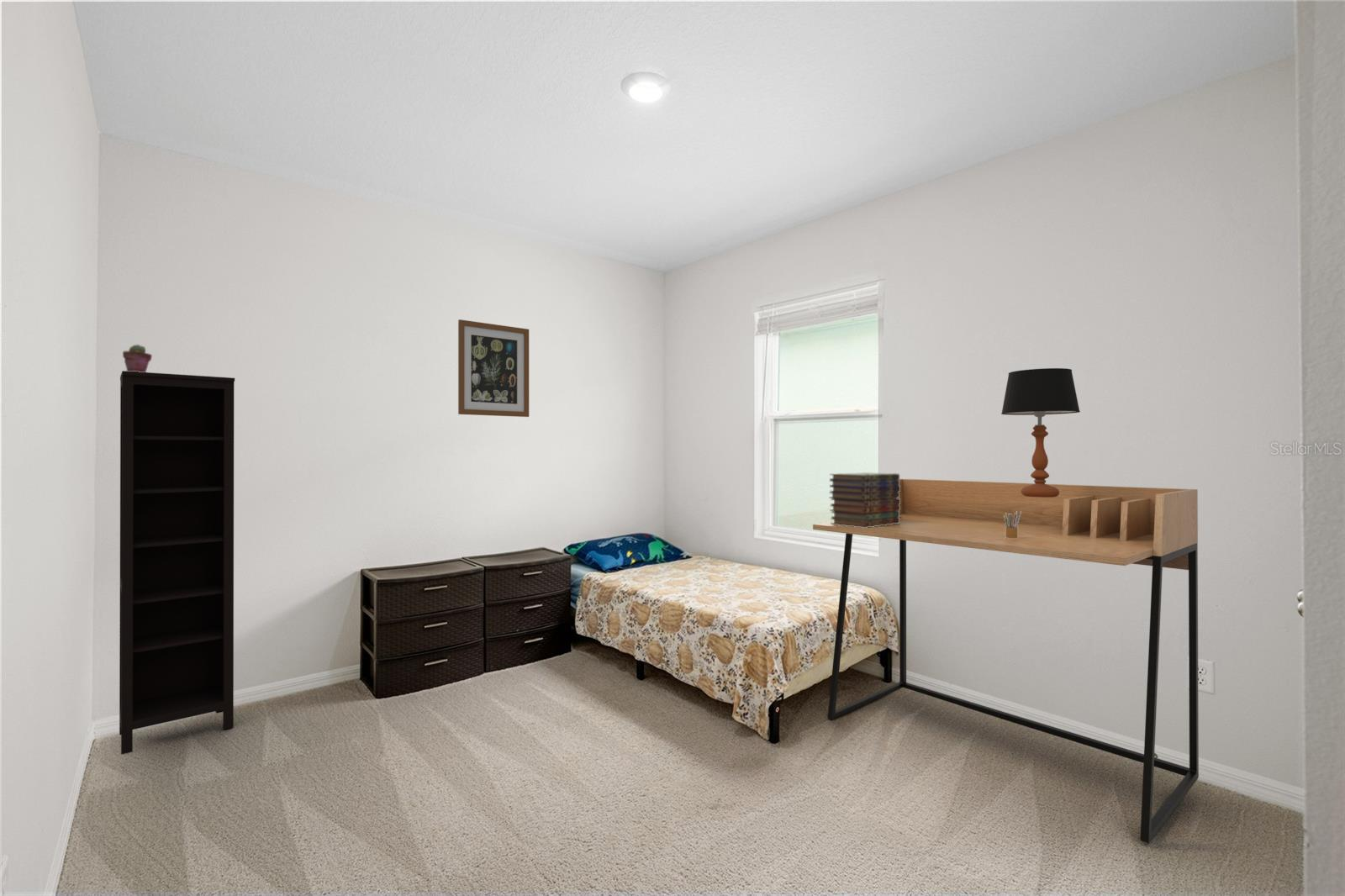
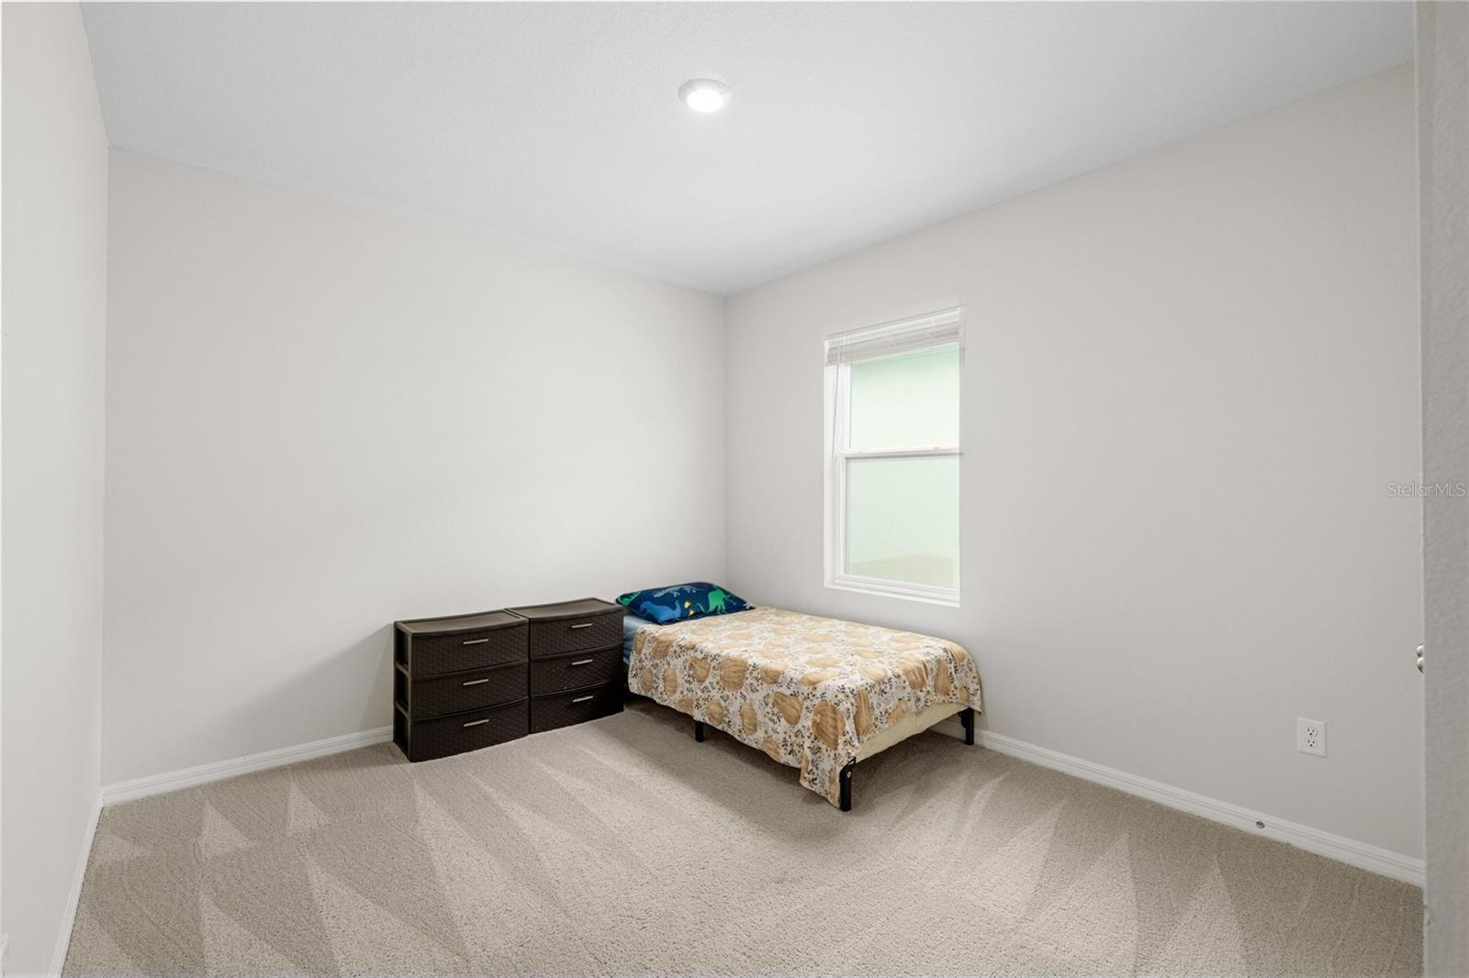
- bookcase [119,370,235,756]
- book stack [828,472,900,528]
- pencil box [1004,511,1021,539]
- wall art [457,319,530,418]
- table lamp [1000,367,1081,498]
- desk [812,478,1200,845]
- potted succulent [122,344,153,372]
